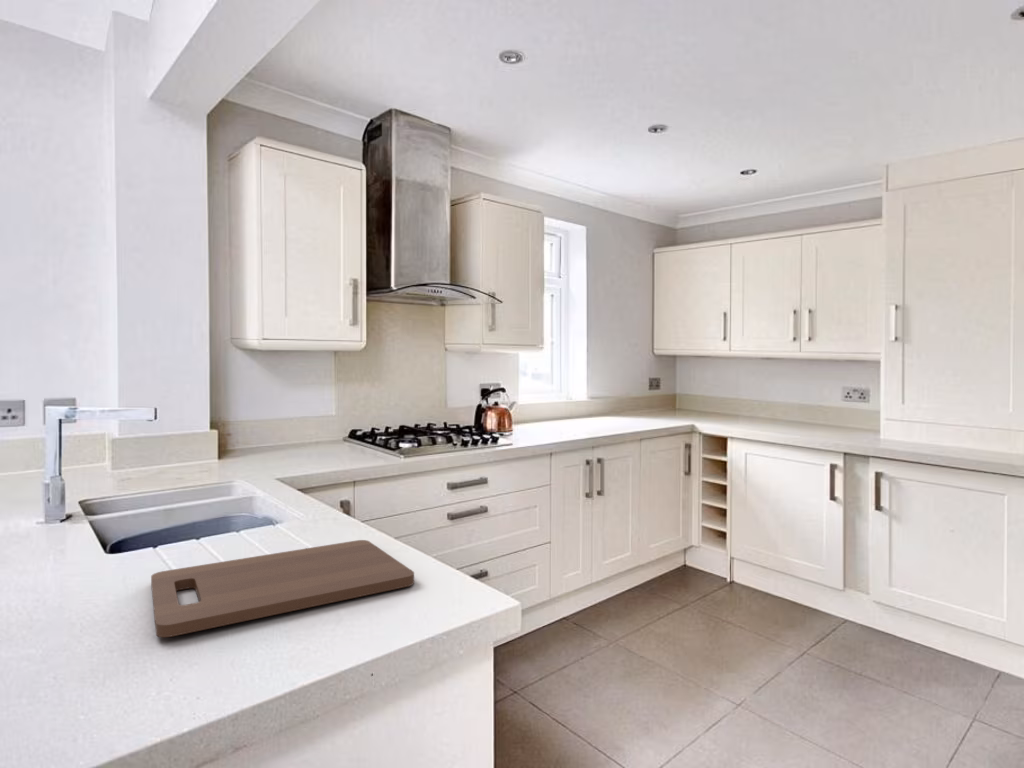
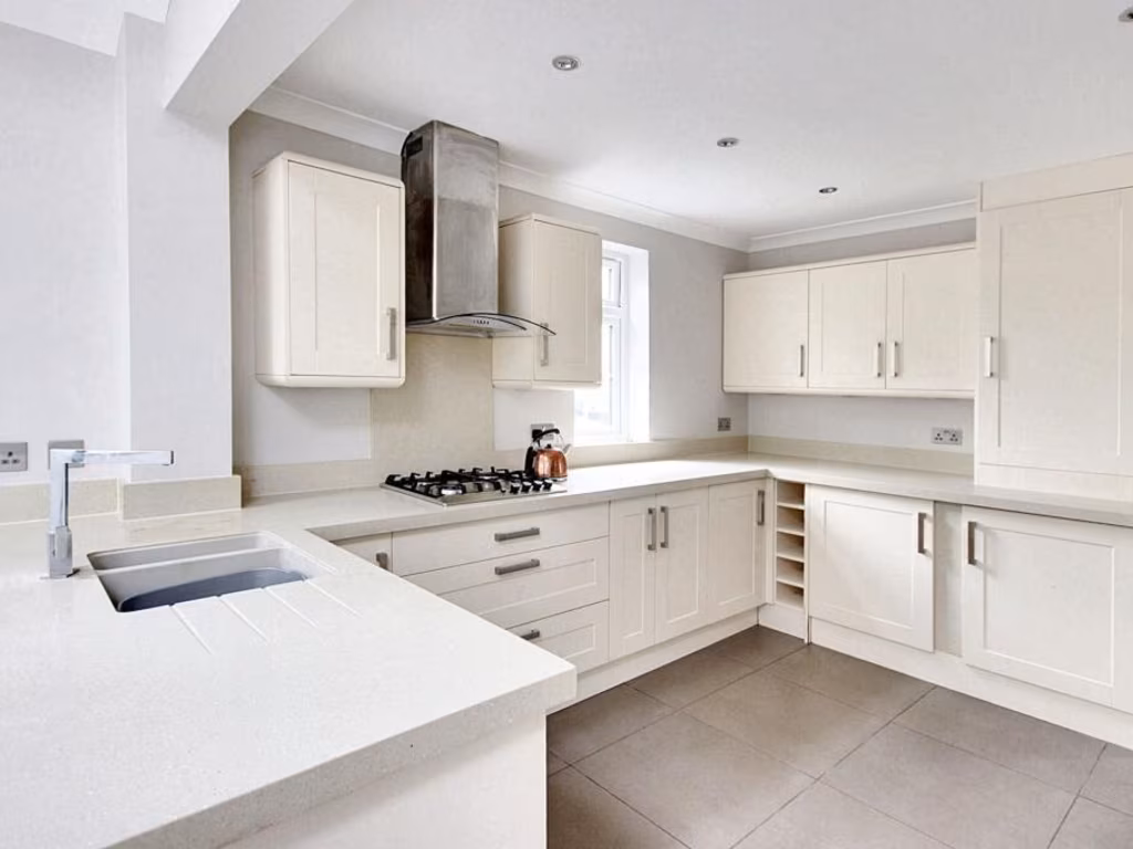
- cutting board [150,539,415,638]
